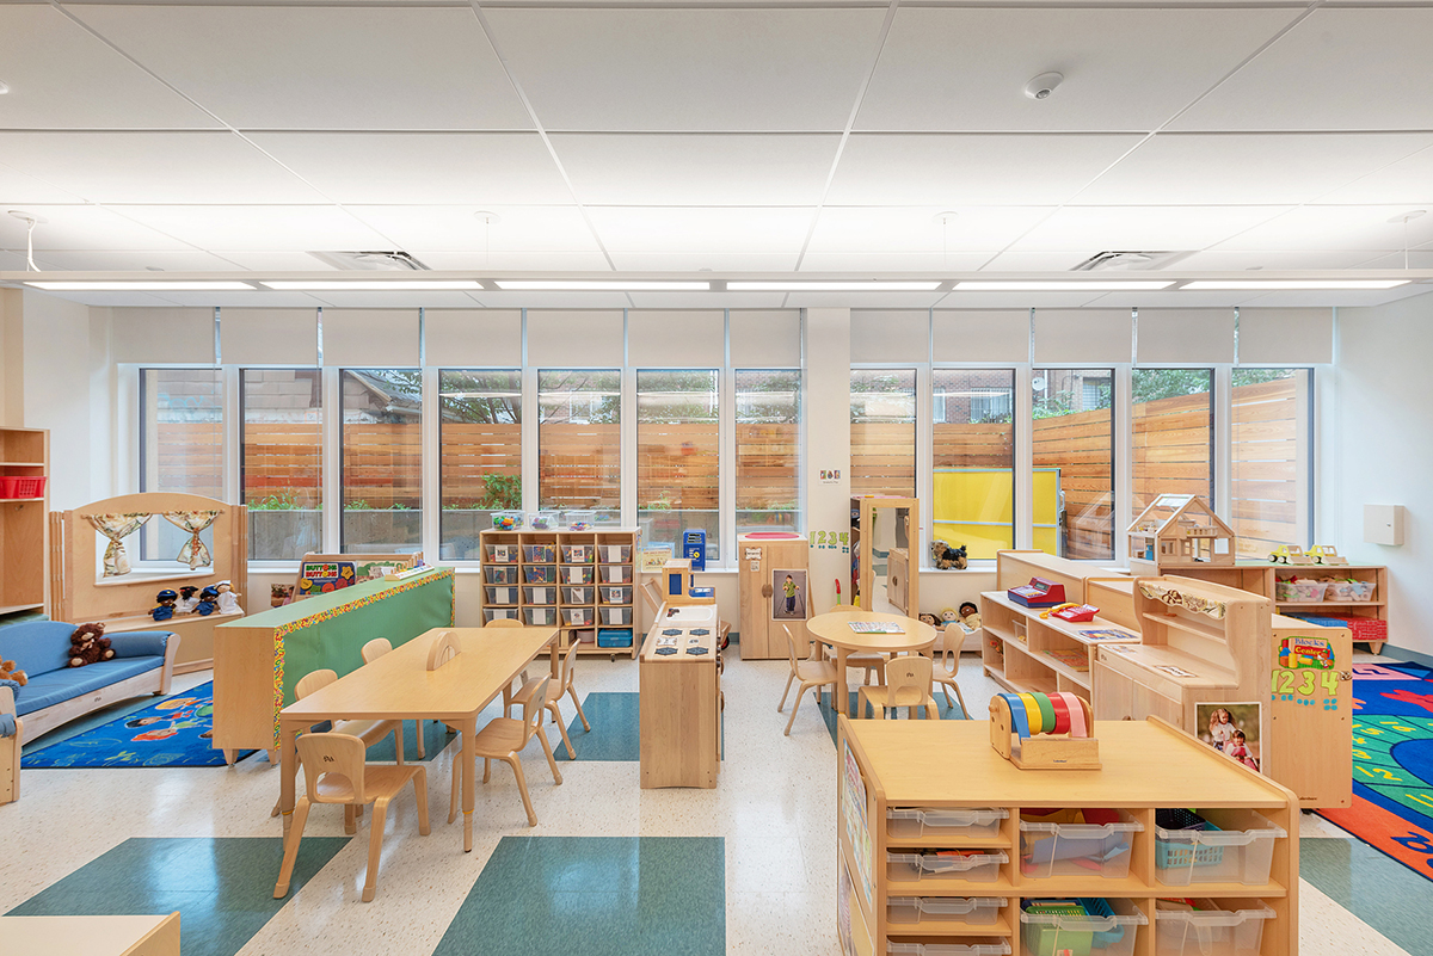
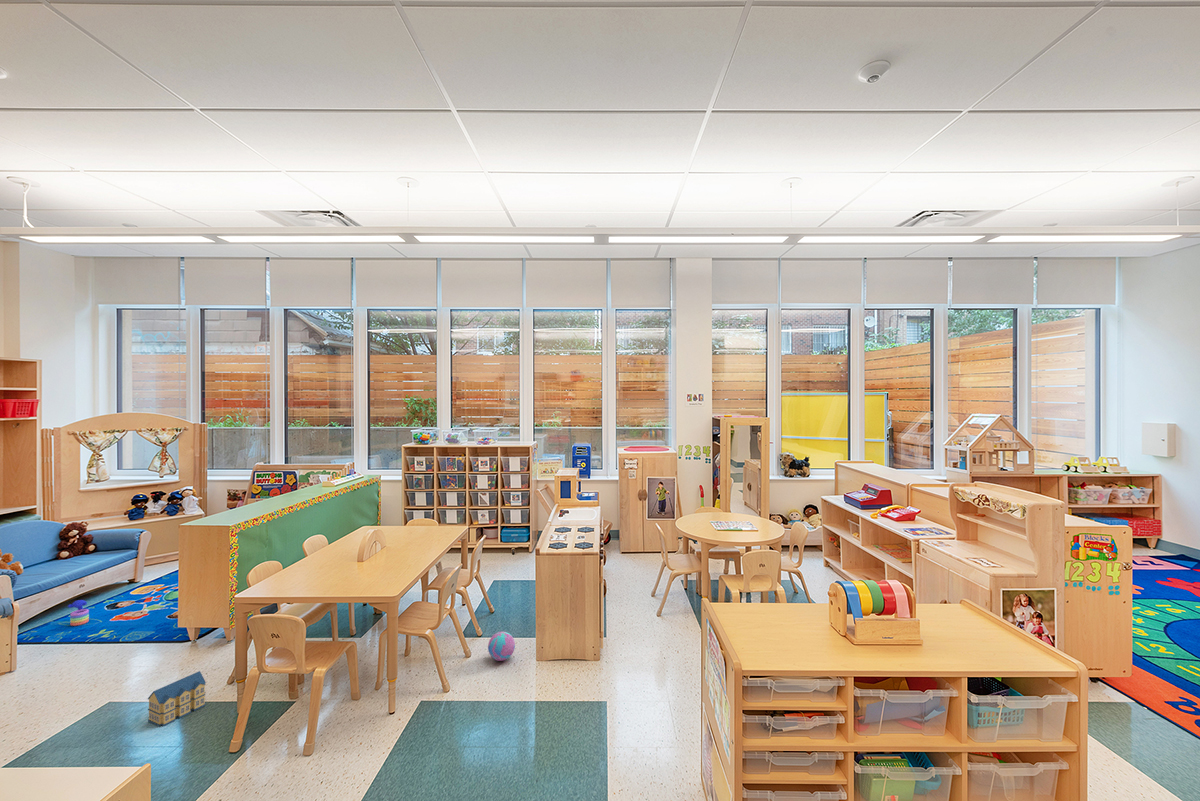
+ stacking toy [67,599,90,627]
+ decorative ball [487,631,516,662]
+ toy house [147,670,207,727]
